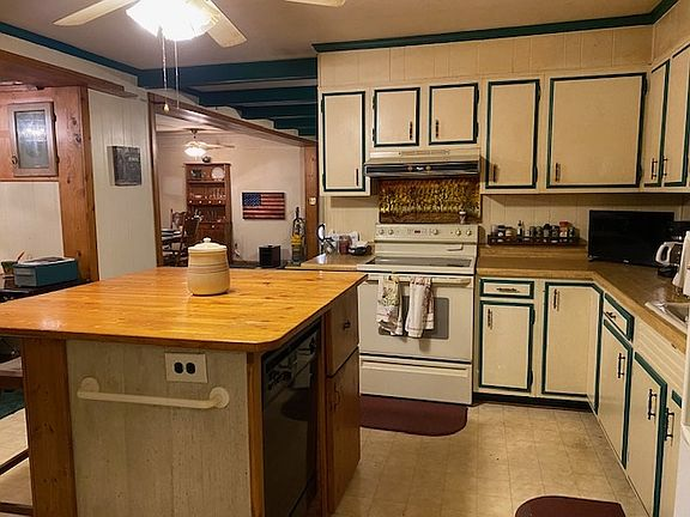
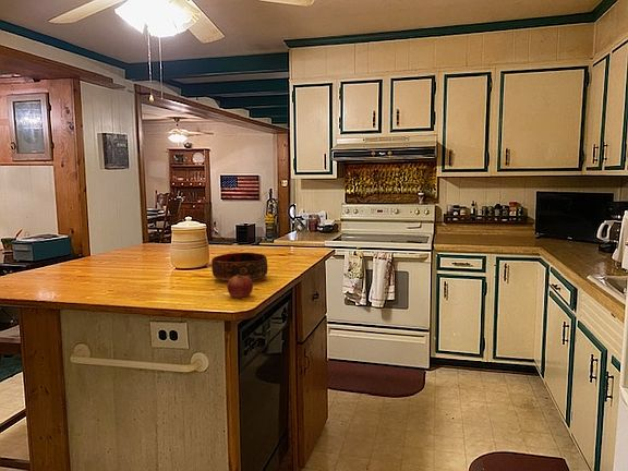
+ apple [227,275,254,299]
+ bowl [210,252,268,281]
